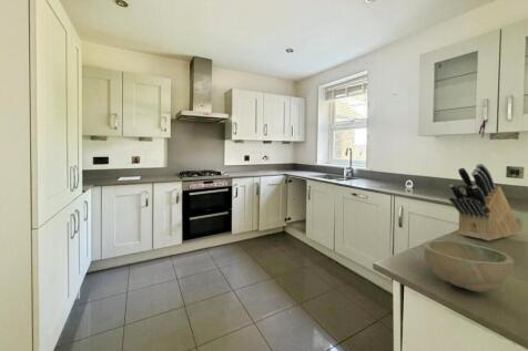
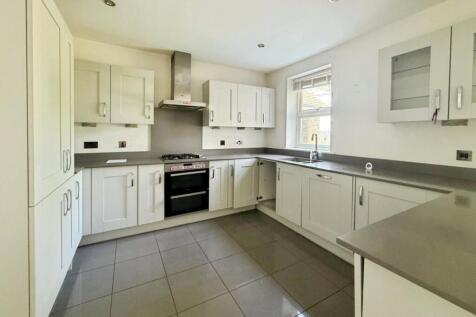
- knife block [448,163,520,241]
- bowl [423,239,515,292]
